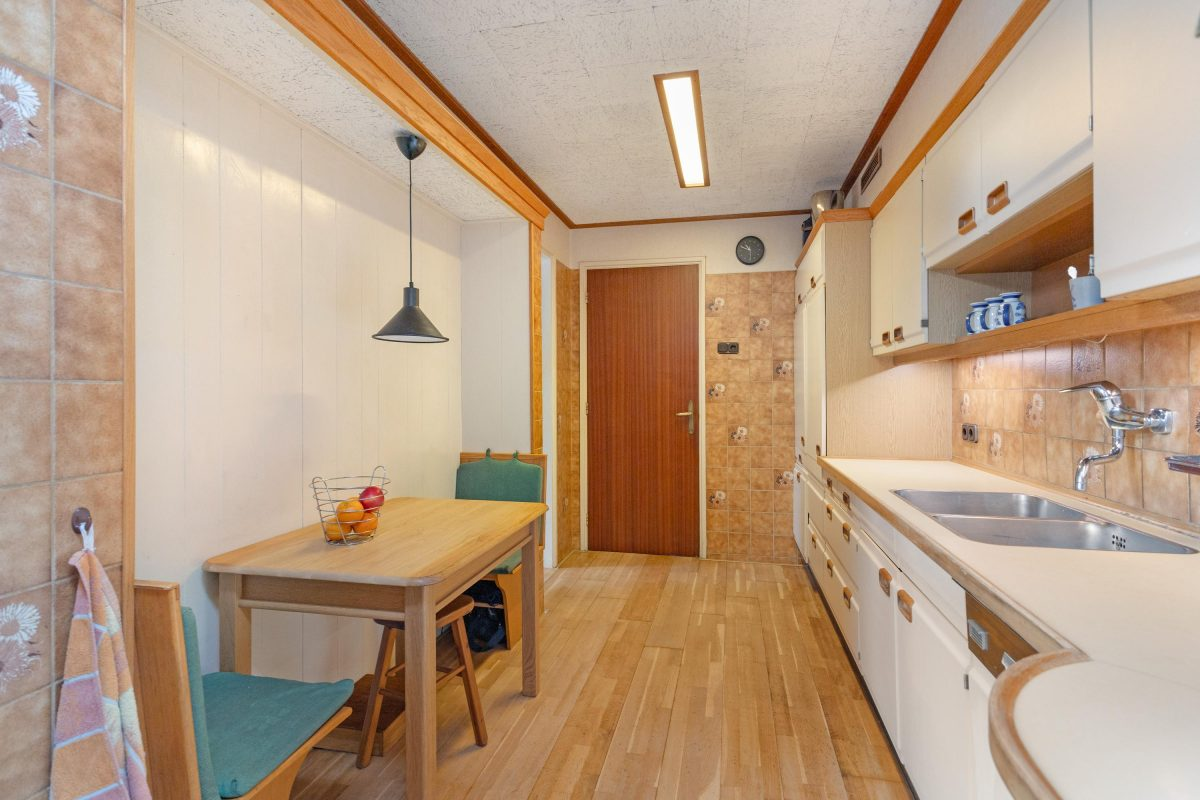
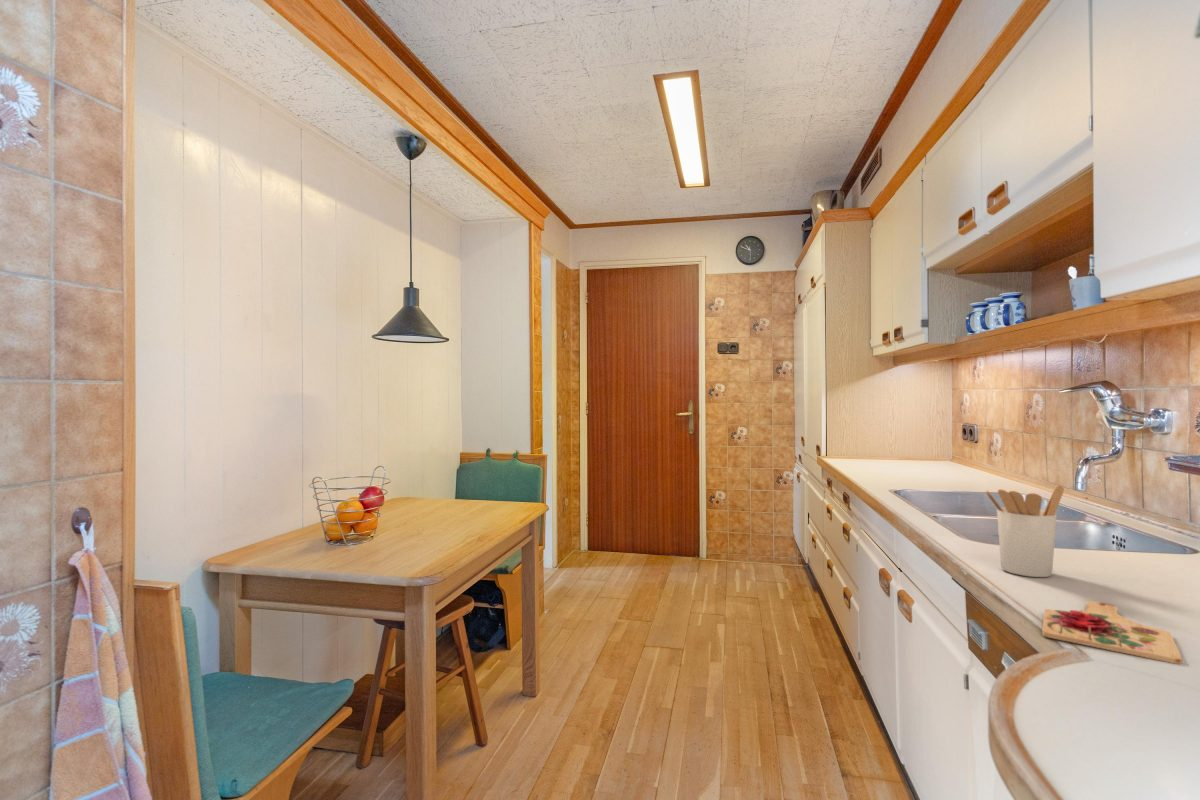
+ utensil holder [984,484,1065,578]
+ cutting board [1041,600,1183,665]
